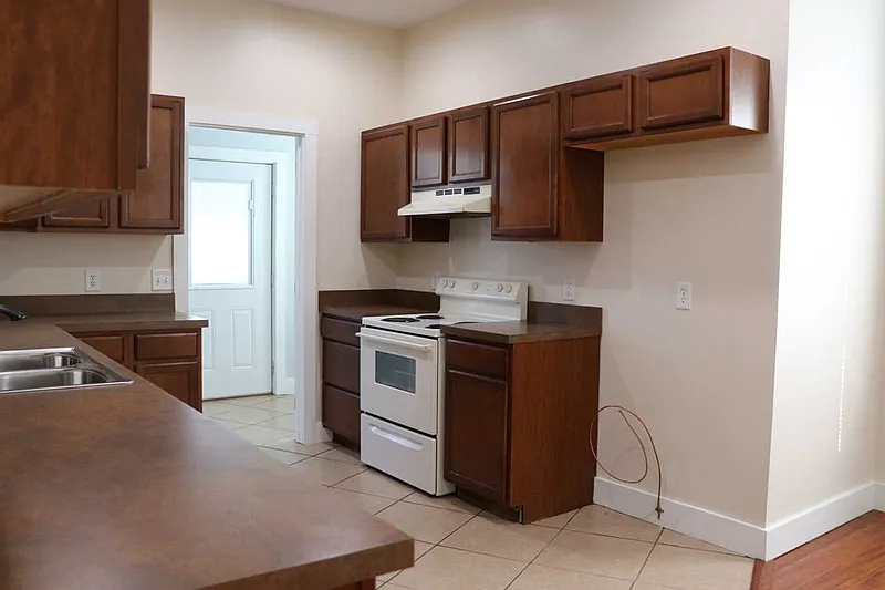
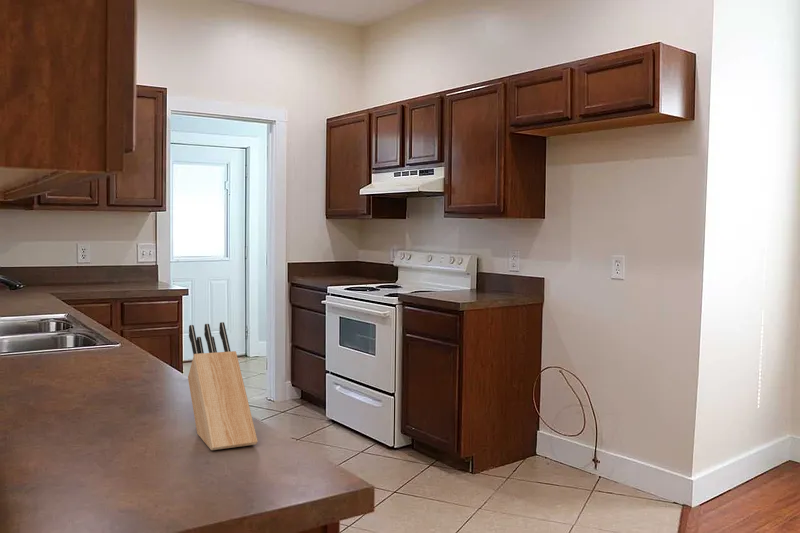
+ knife block [187,321,259,451]
